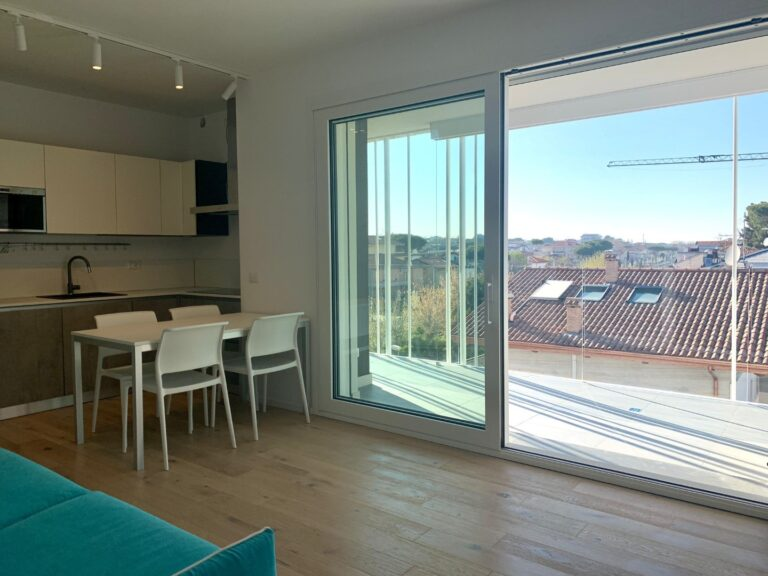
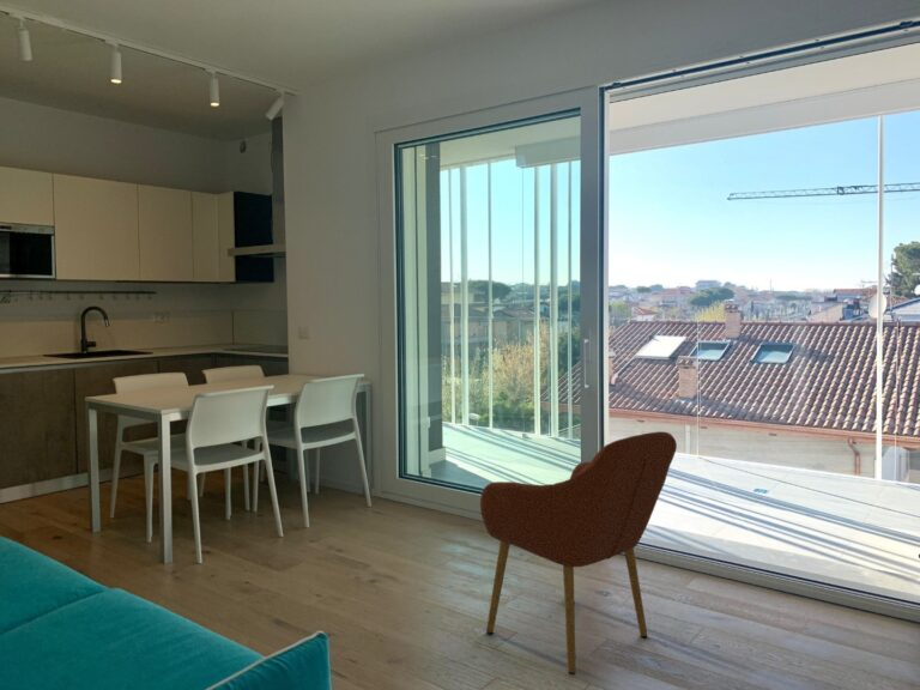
+ armchair [479,430,678,676]
